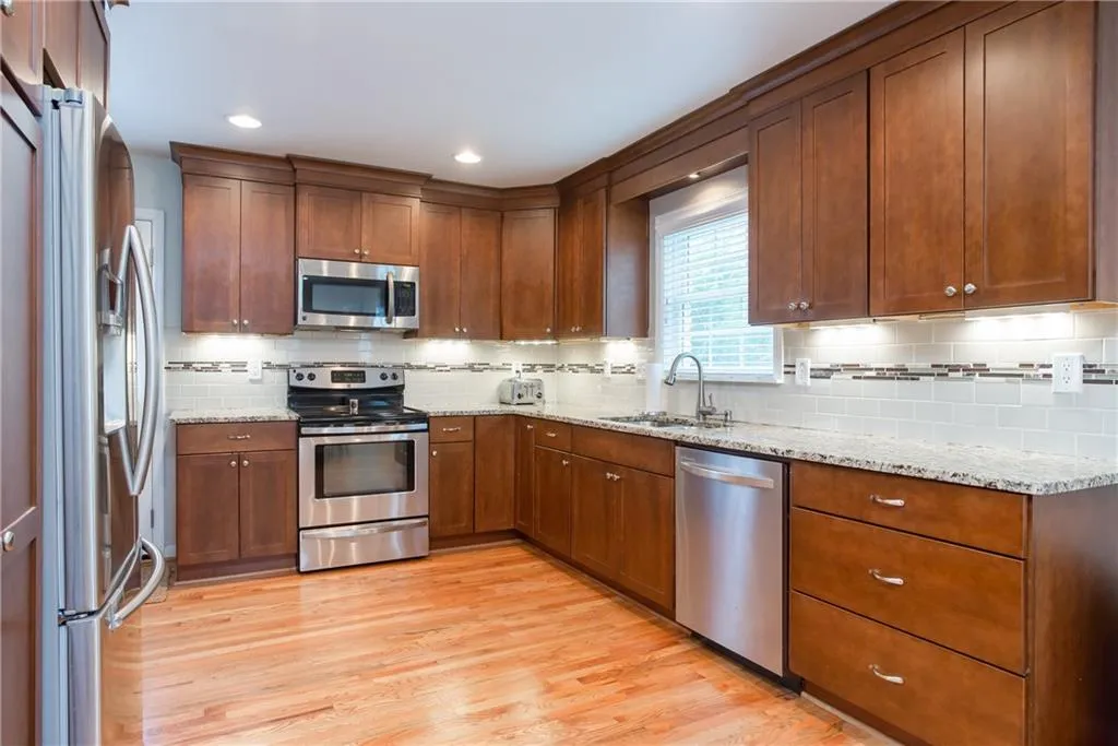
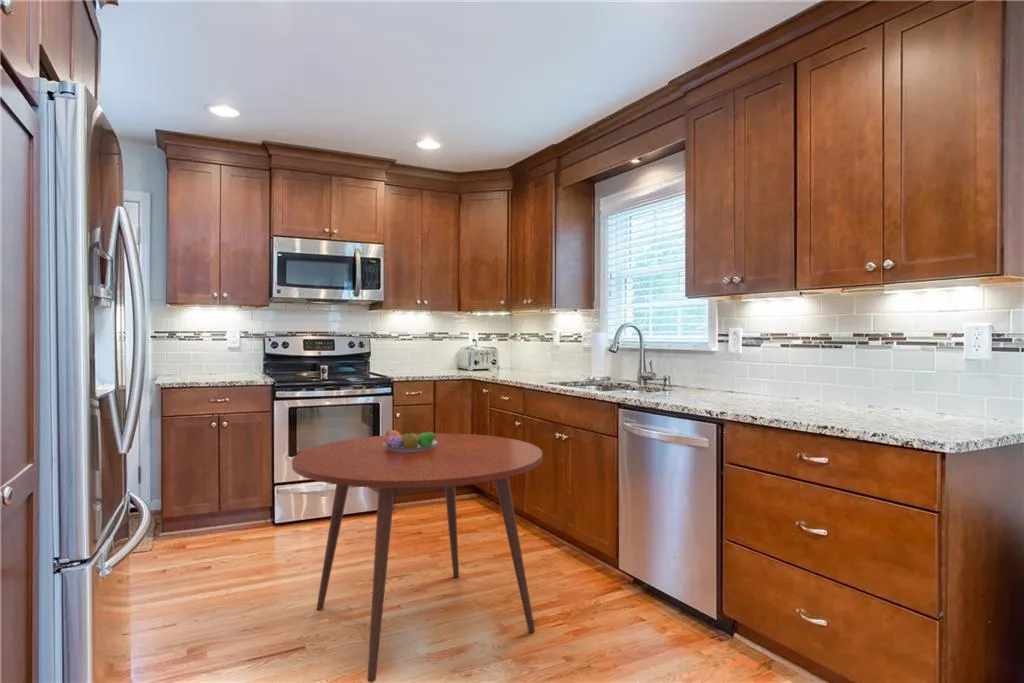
+ fruit bowl [383,429,437,452]
+ dining table [291,432,543,683]
